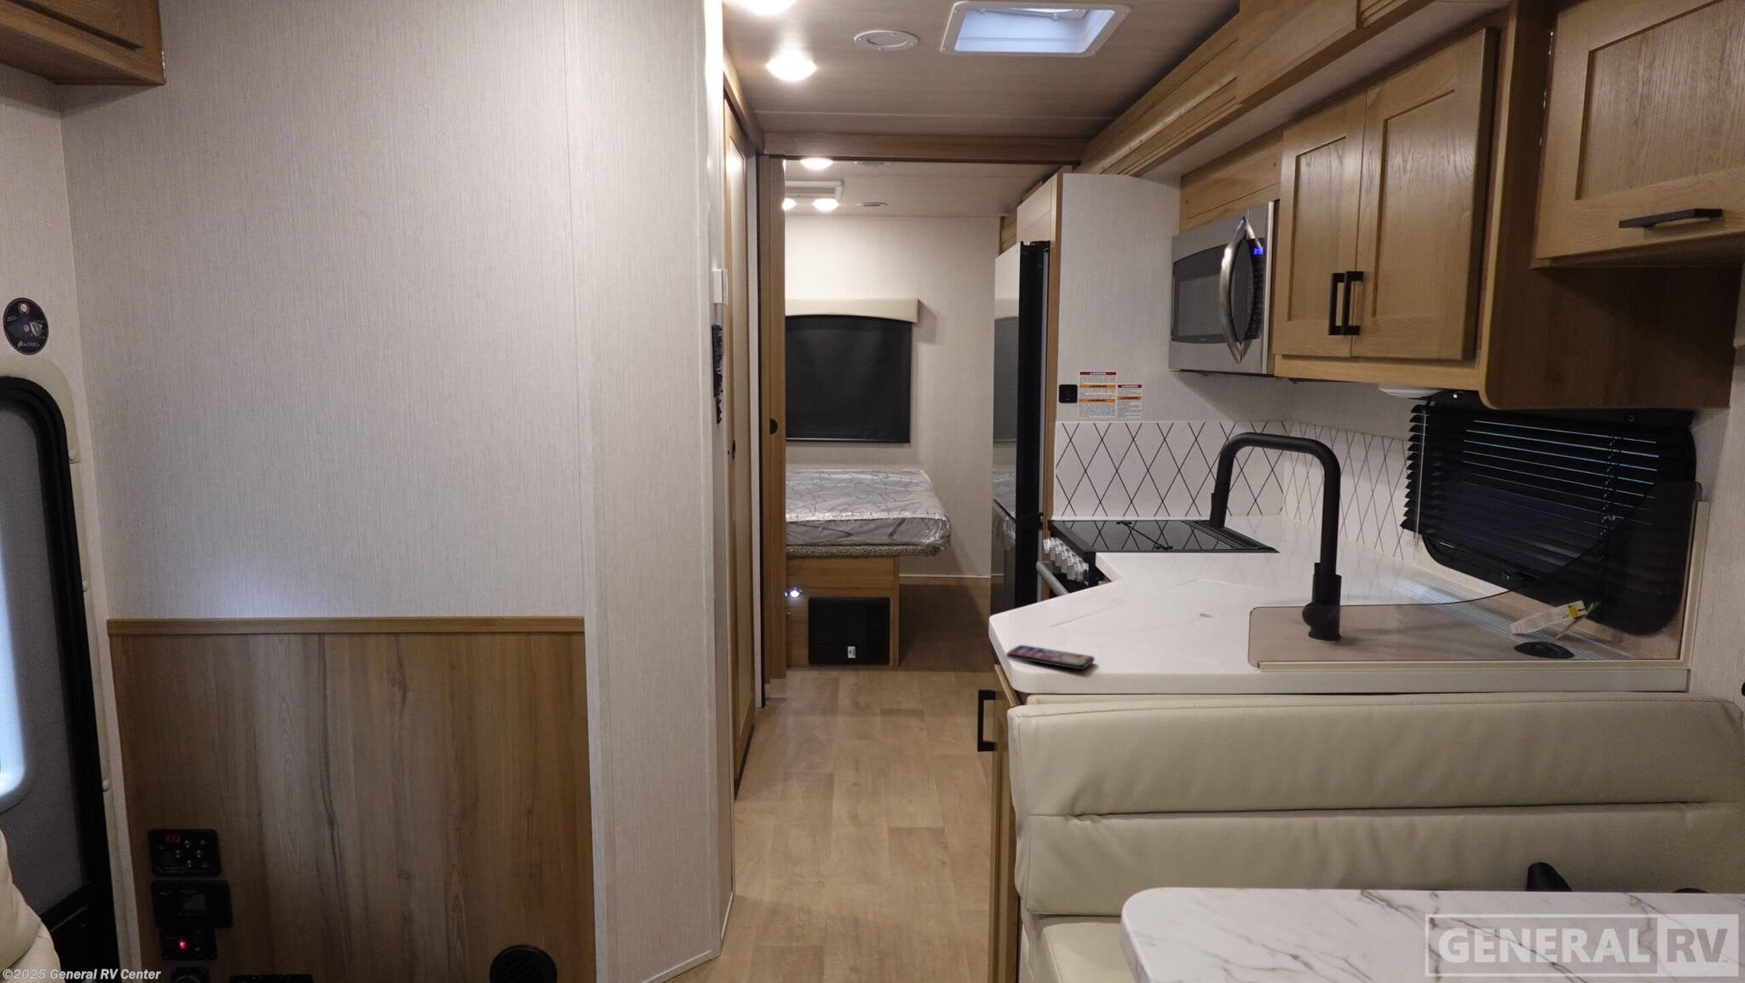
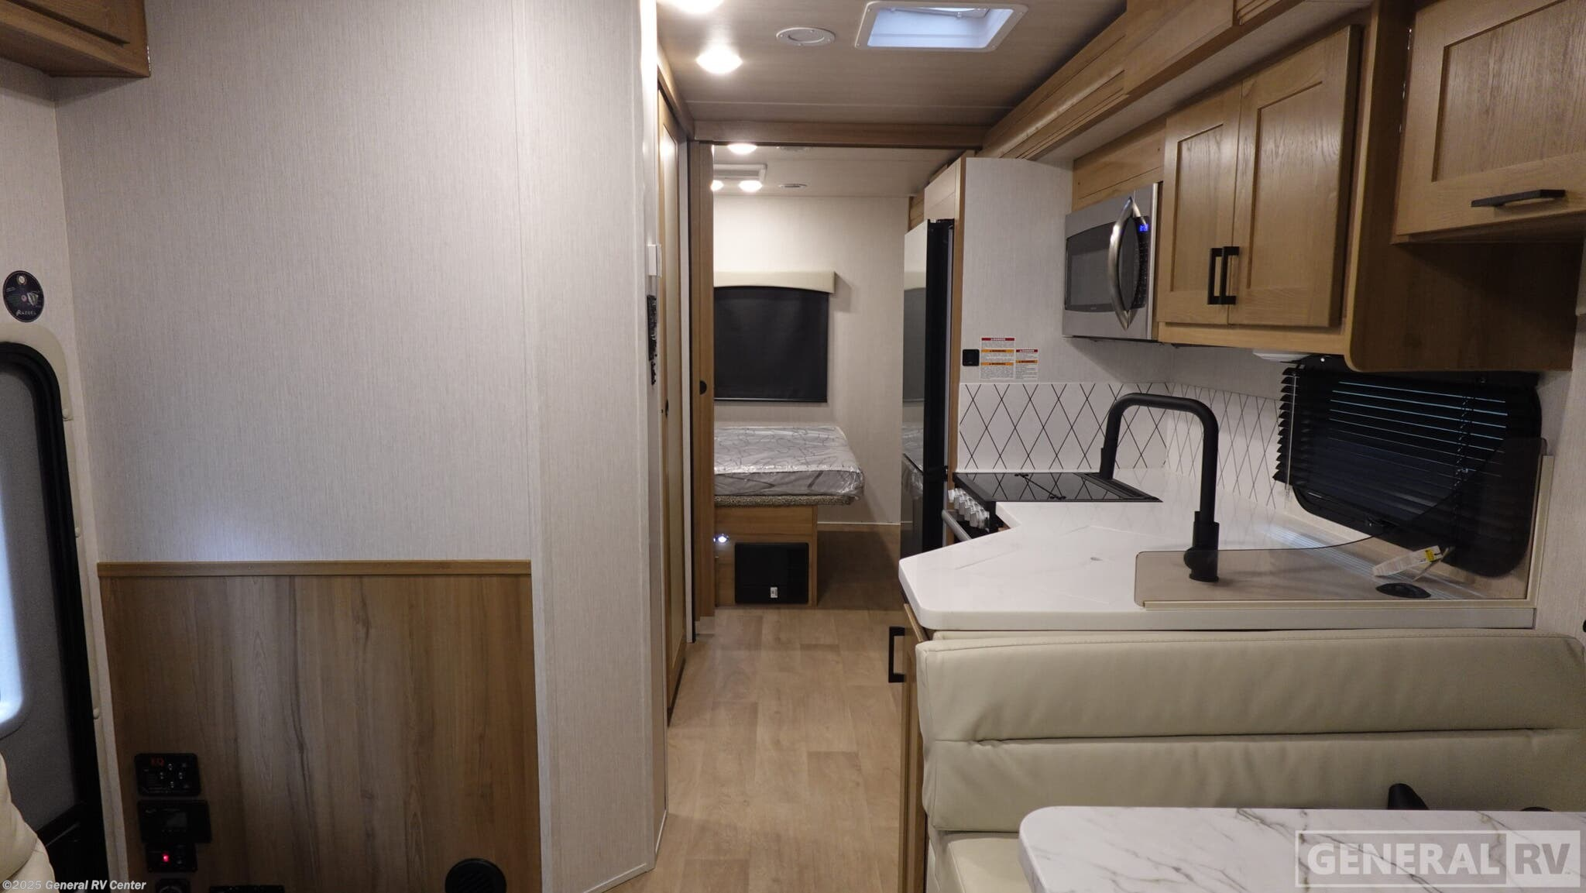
- smartphone [1006,645,1095,670]
